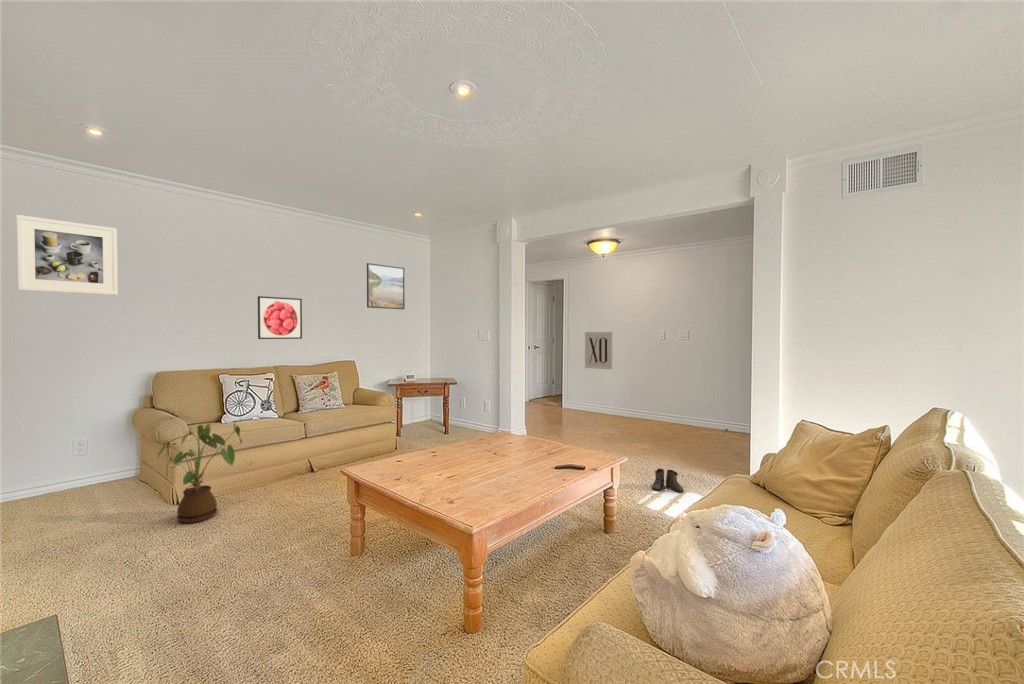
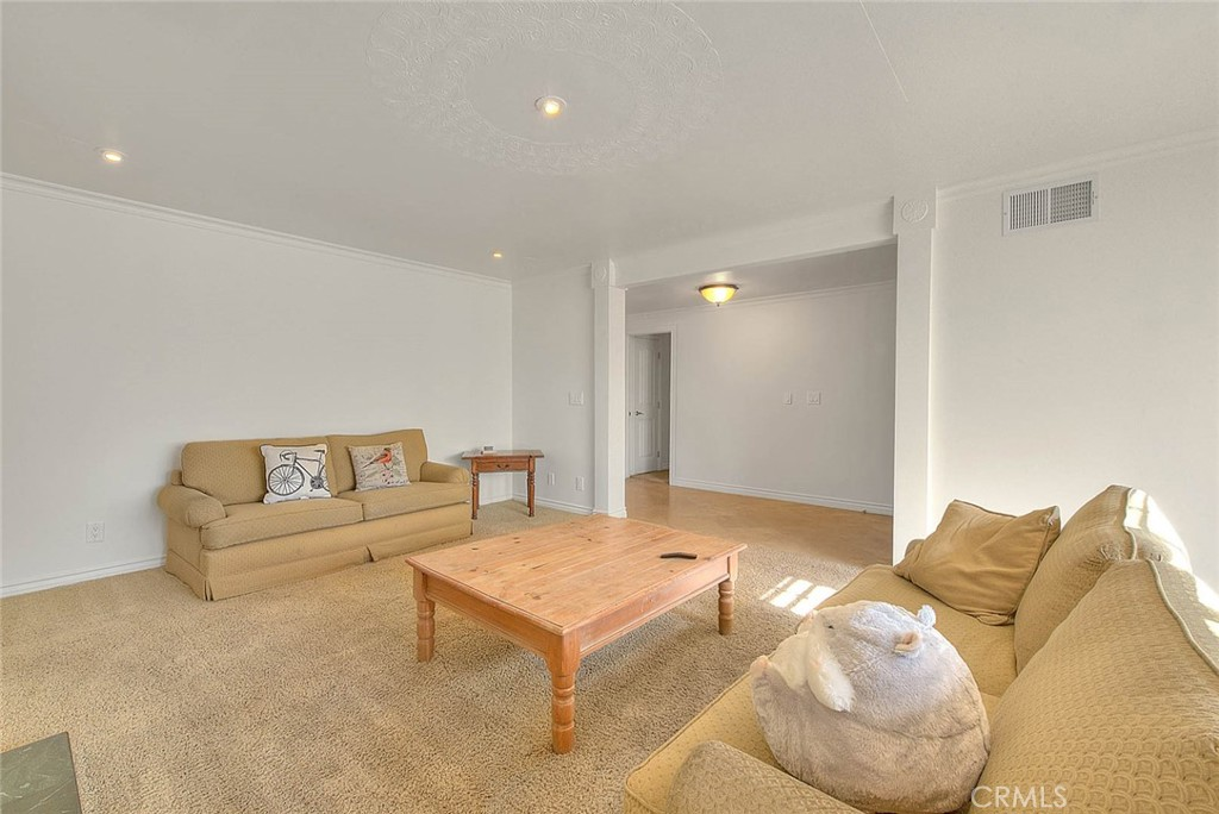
- house plant [154,422,243,524]
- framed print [366,262,406,310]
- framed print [257,295,303,340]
- wall art [584,331,614,370]
- boots [651,468,685,493]
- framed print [16,214,119,296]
